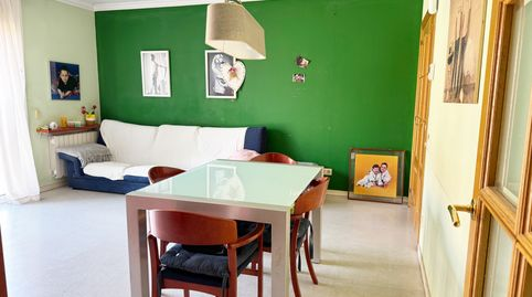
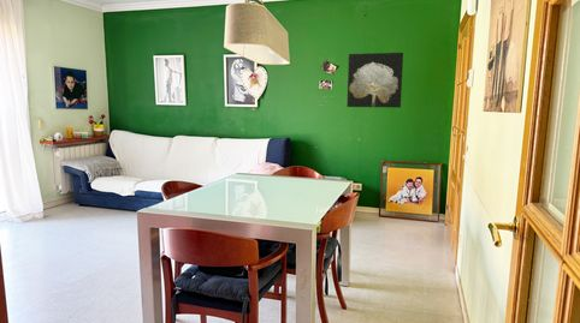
+ wall art [345,52,404,109]
